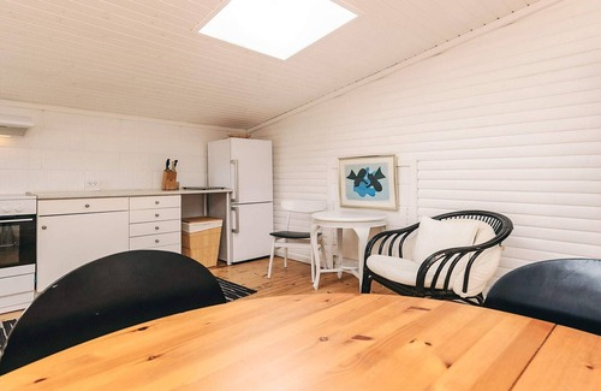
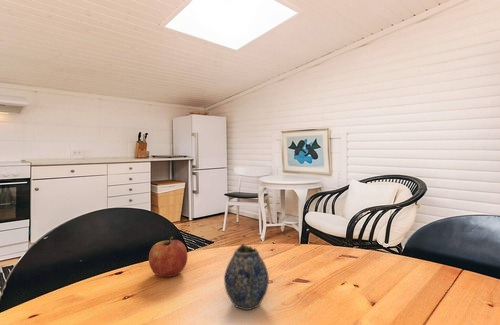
+ fruit [148,236,188,278]
+ teapot [223,243,270,311]
